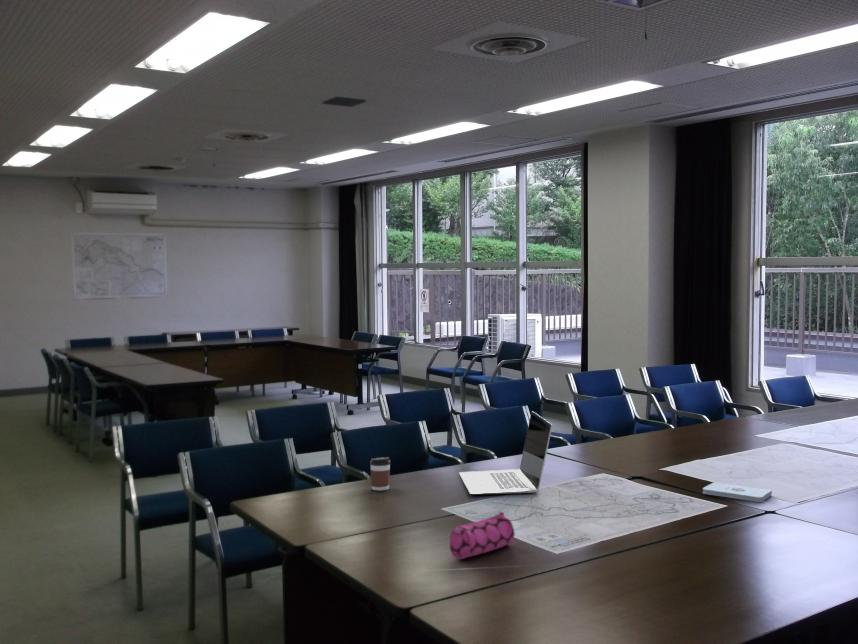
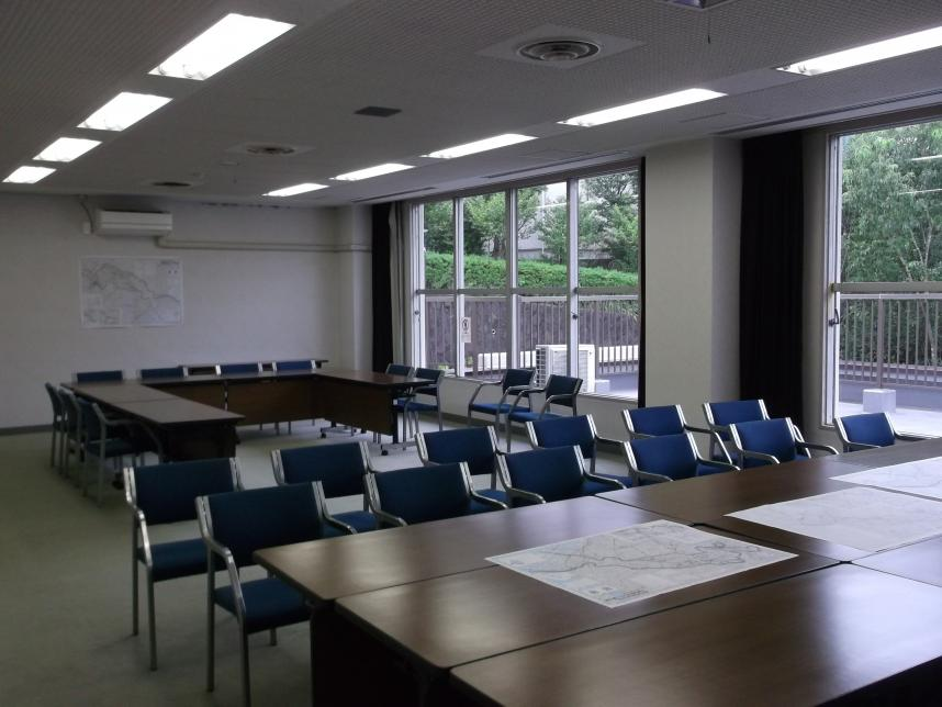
- pencil case [449,511,516,560]
- notepad [702,481,773,503]
- coffee cup [369,456,391,491]
- laptop [458,410,553,496]
